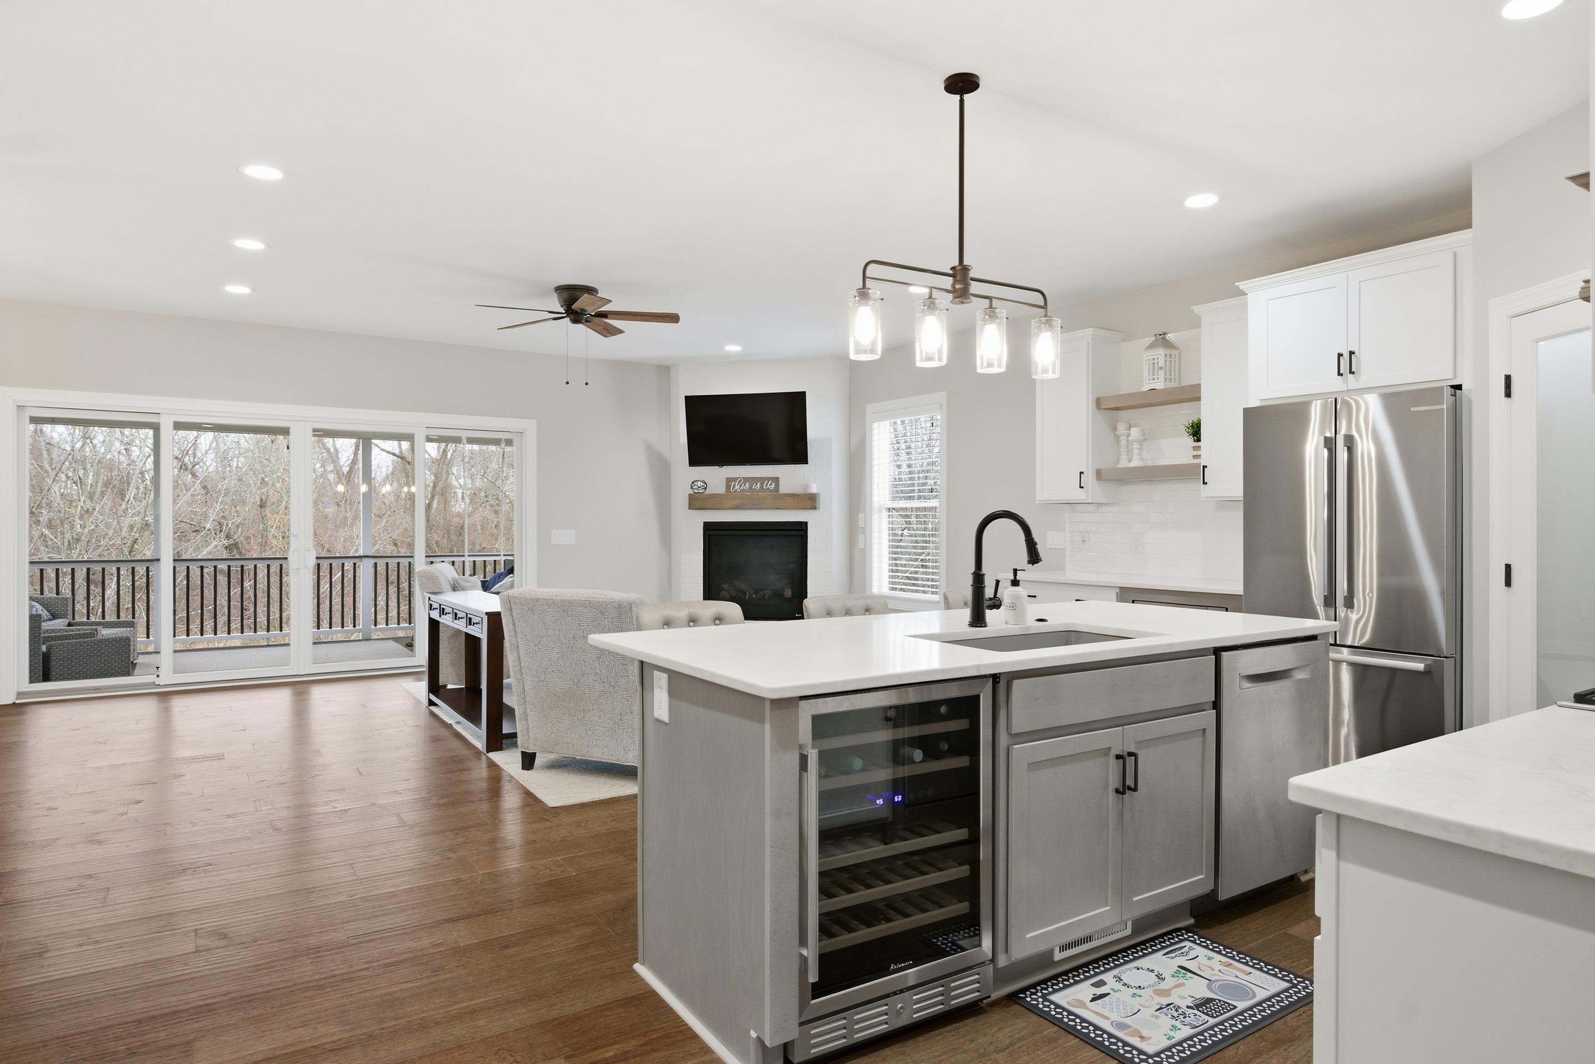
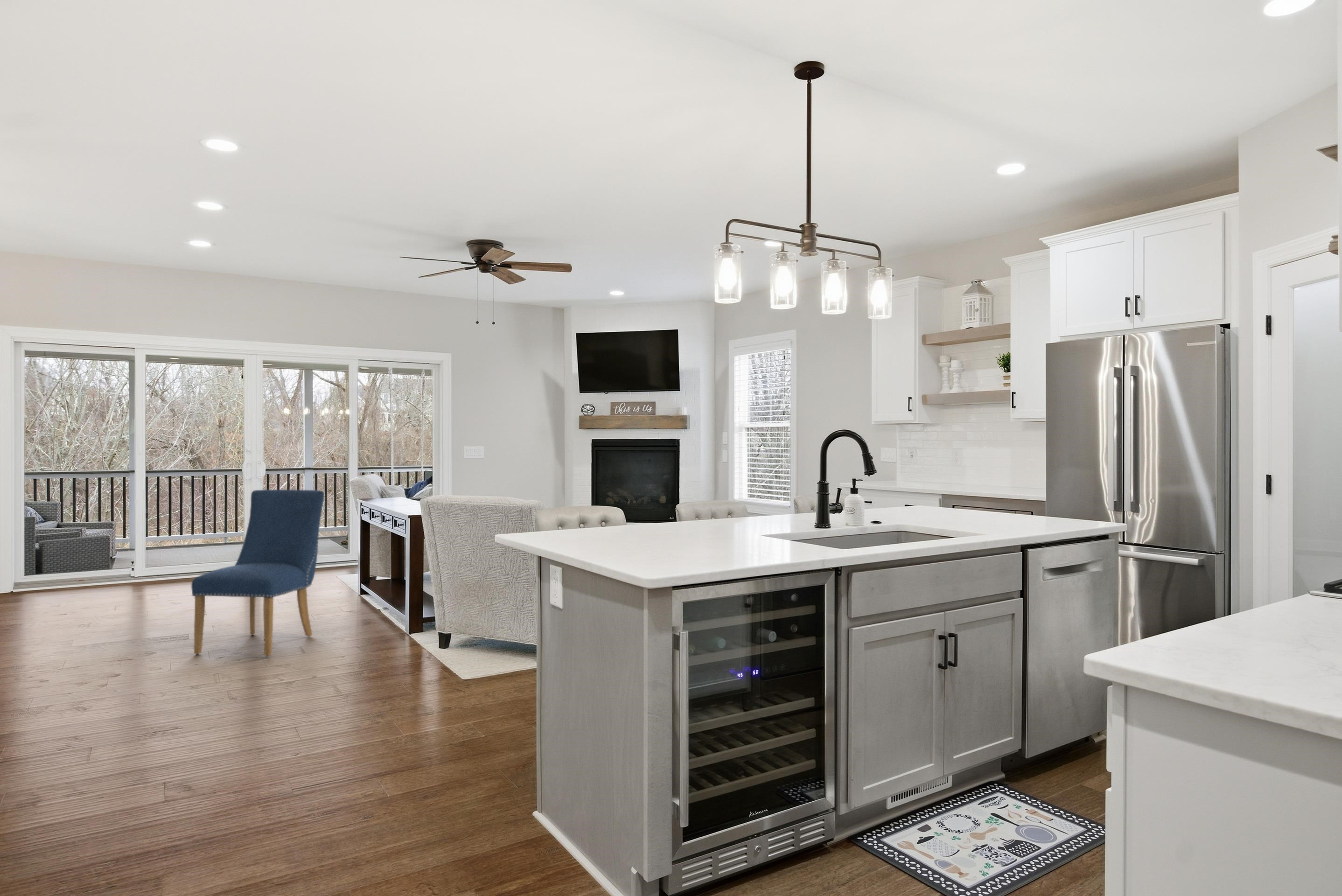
+ chair [191,489,325,658]
